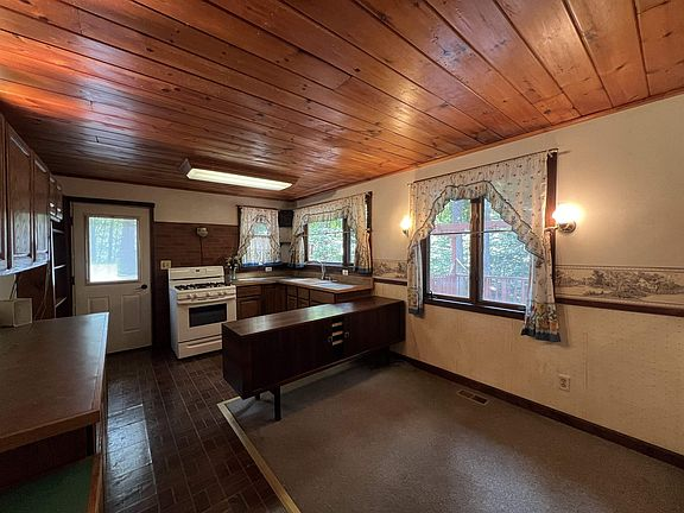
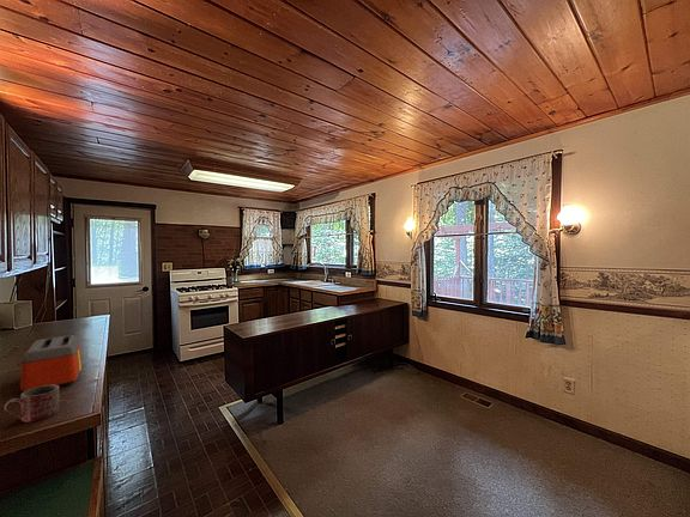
+ mug [4,385,61,424]
+ toaster [19,334,83,393]
